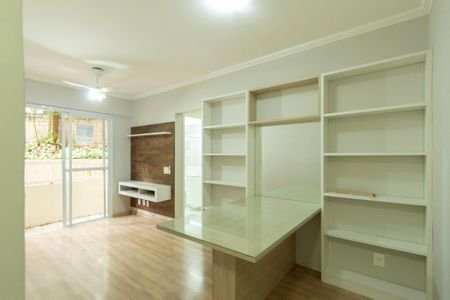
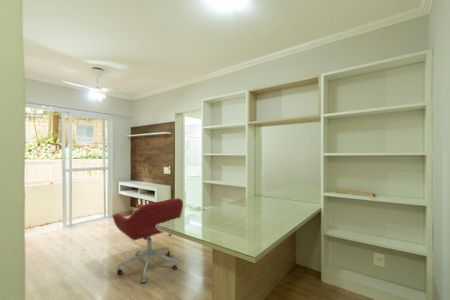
+ office chair [112,197,184,284]
